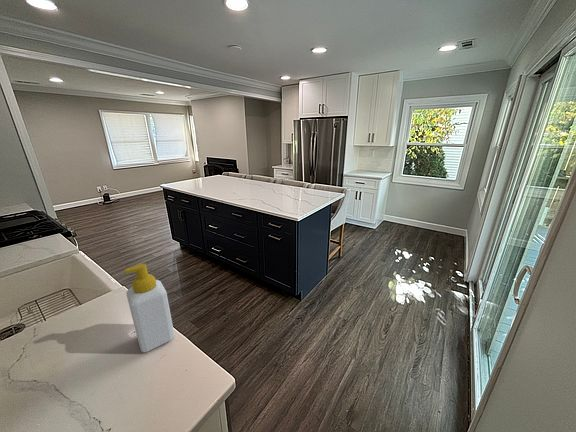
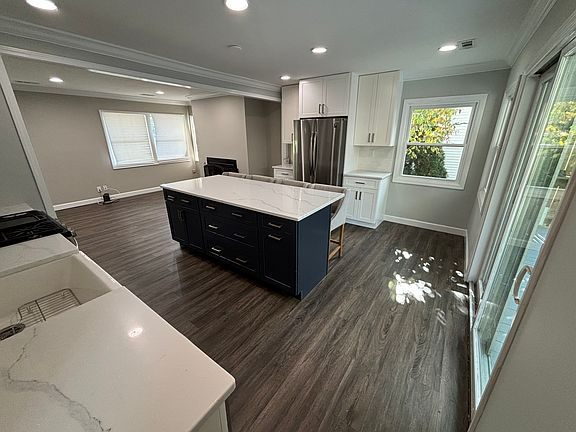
- soap bottle [124,263,175,354]
